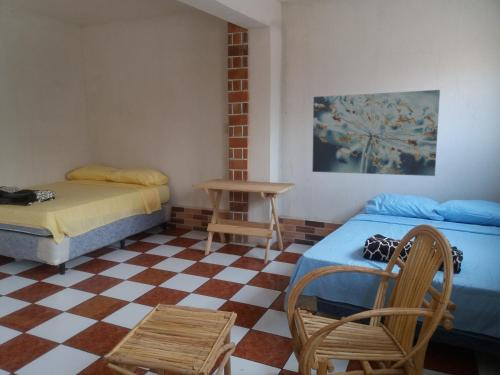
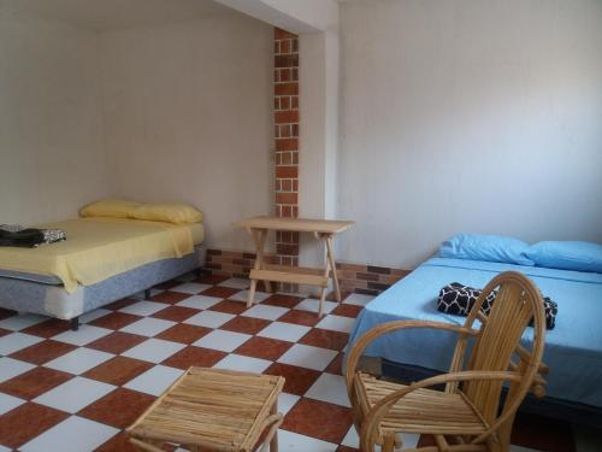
- wall art [311,89,441,177]
